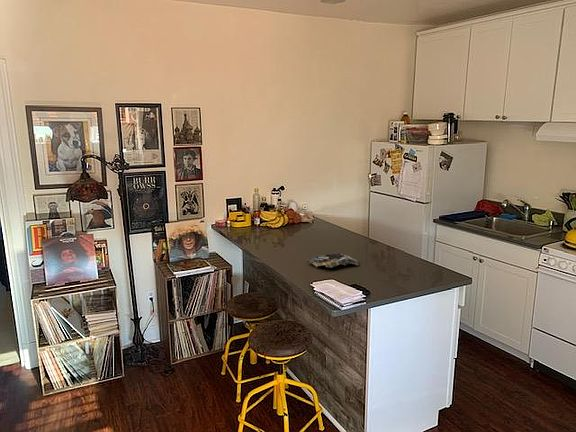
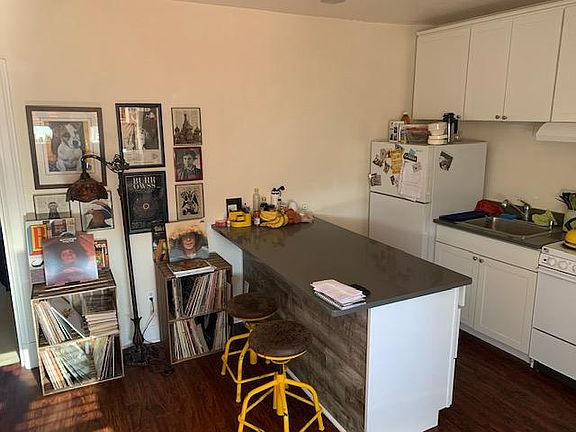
- magazine [308,251,360,269]
